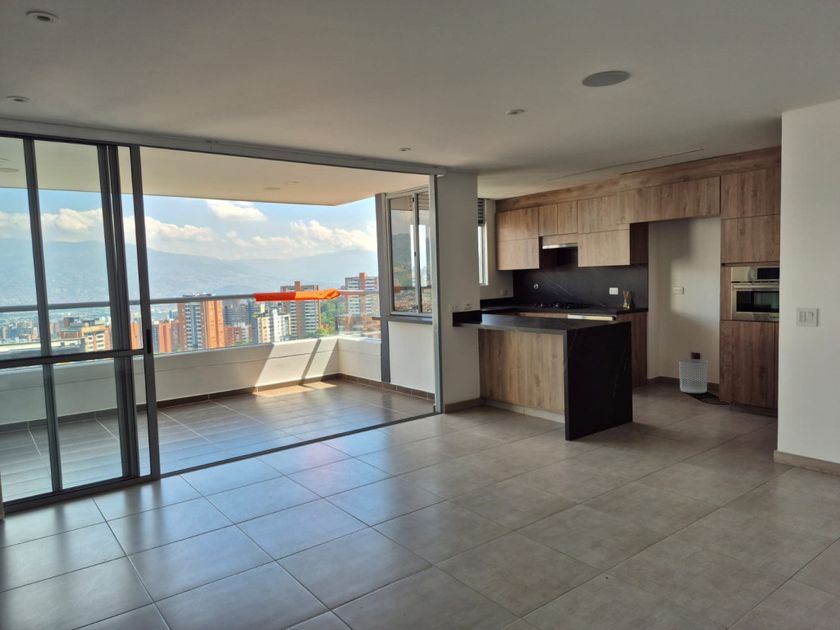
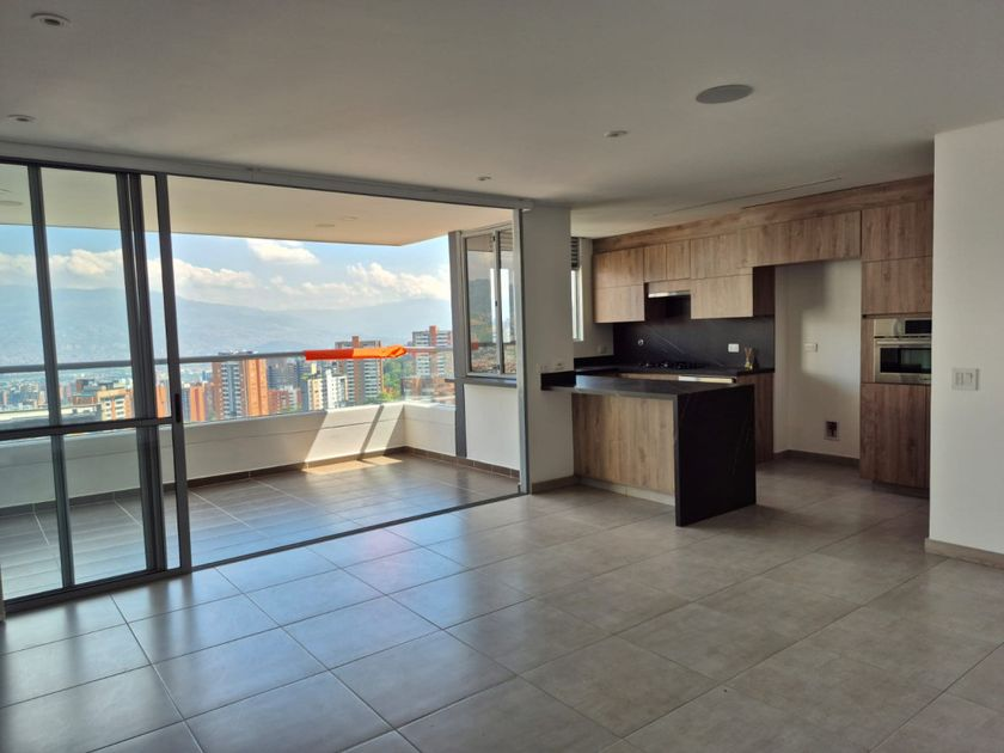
- waste bin [678,358,709,394]
